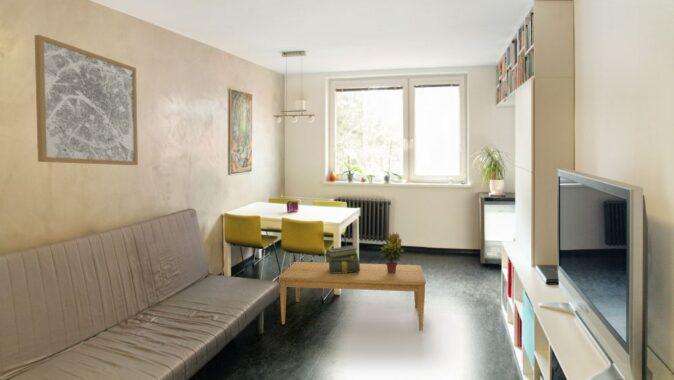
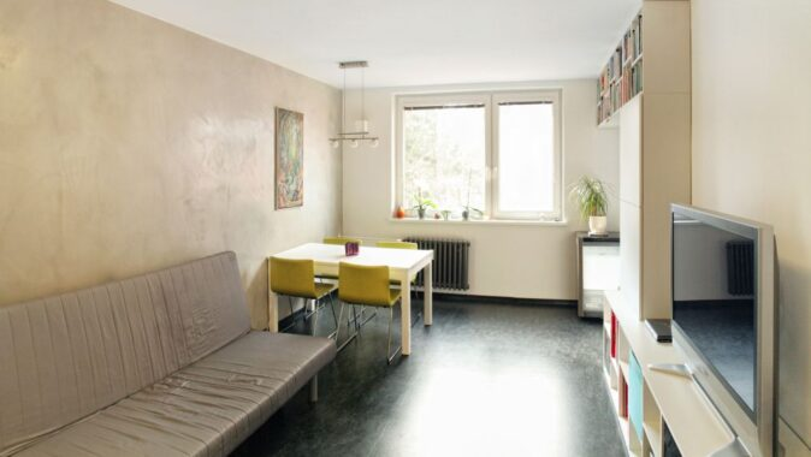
- stack of books [325,245,360,273]
- potted plant [379,232,405,274]
- wall art [34,34,139,166]
- coffee table [278,261,427,332]
